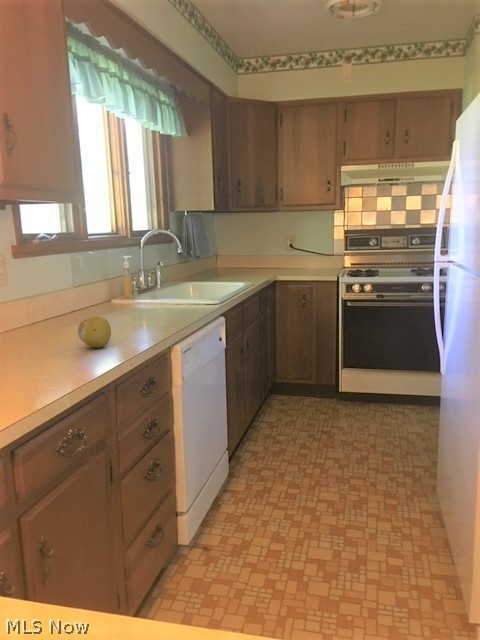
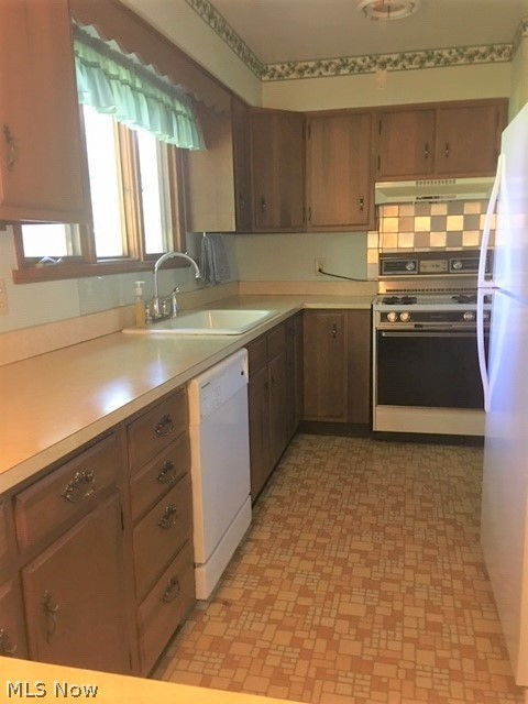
- fruit [77,315,112,349]
